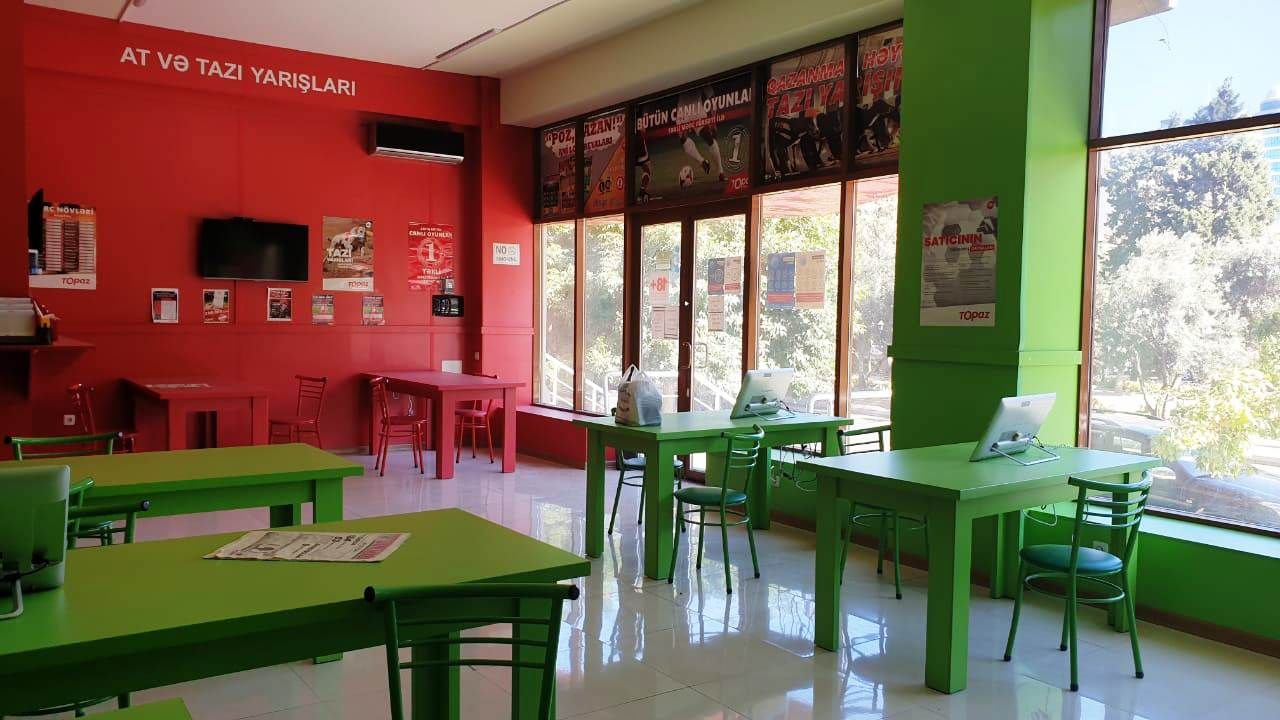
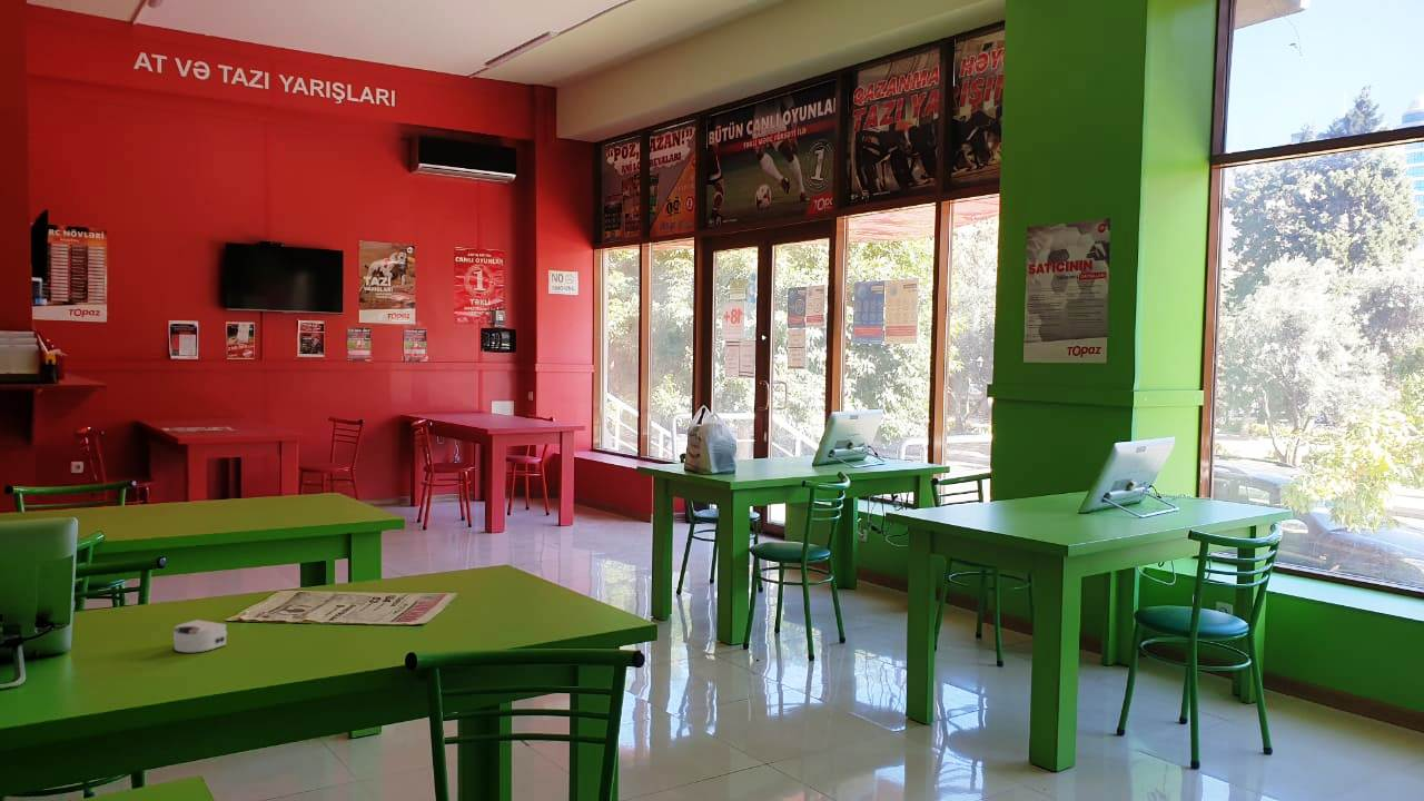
+ computer mouse [172,619,228,654]
